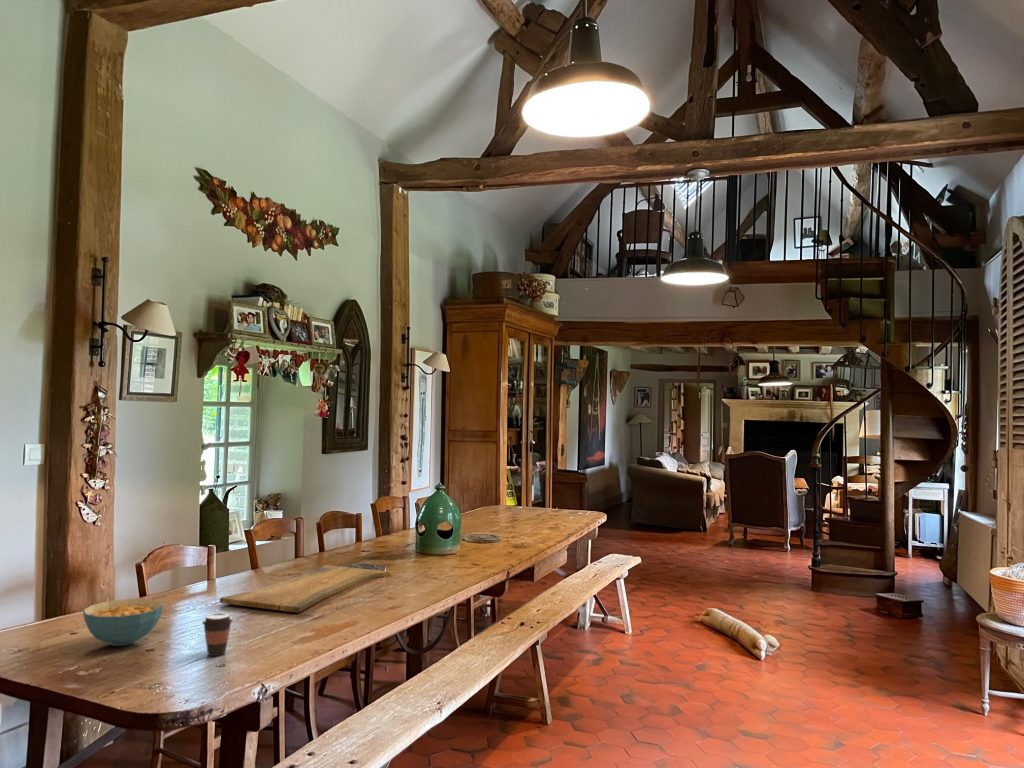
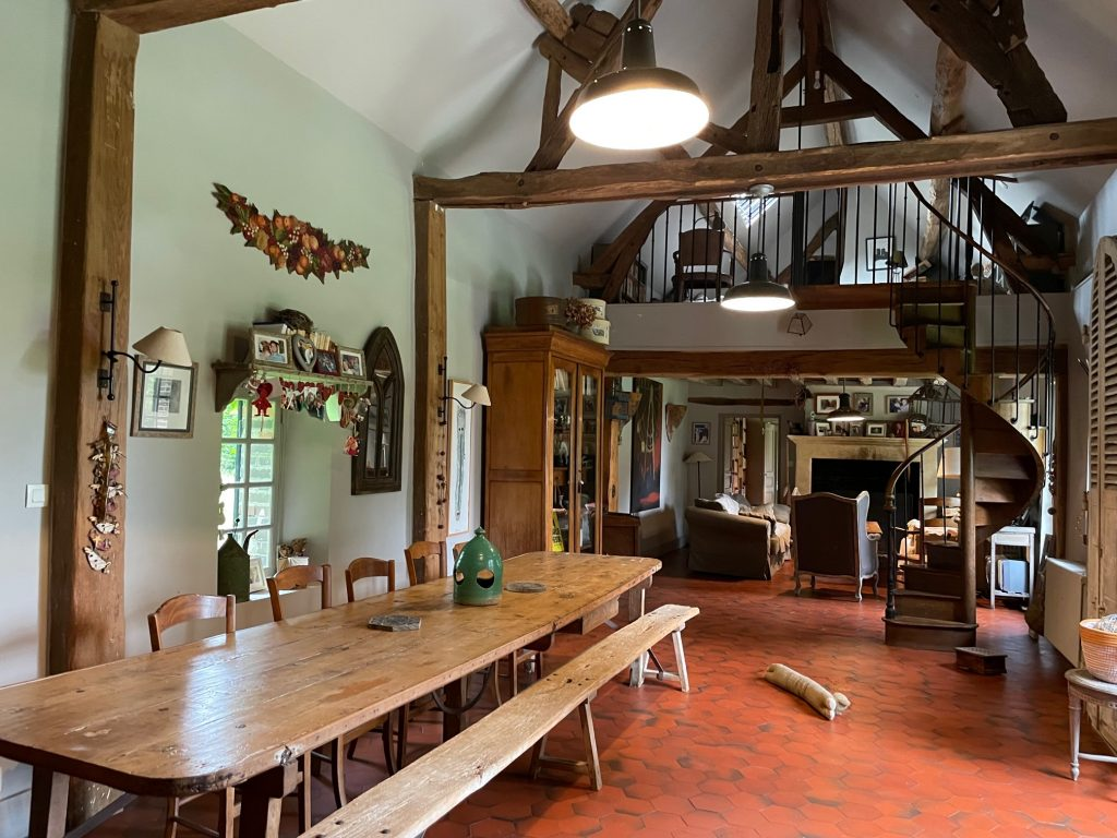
- cutting board [219,564,392,614]
- cereal bowl [82,598,164,647]
- coffee cup [201,612,234,657]
